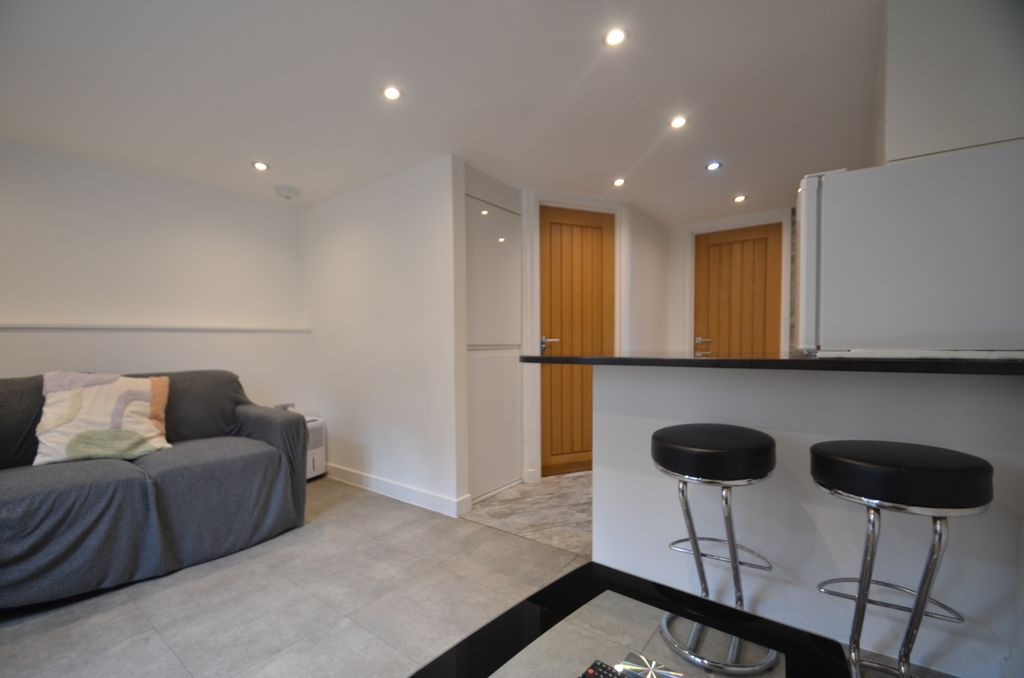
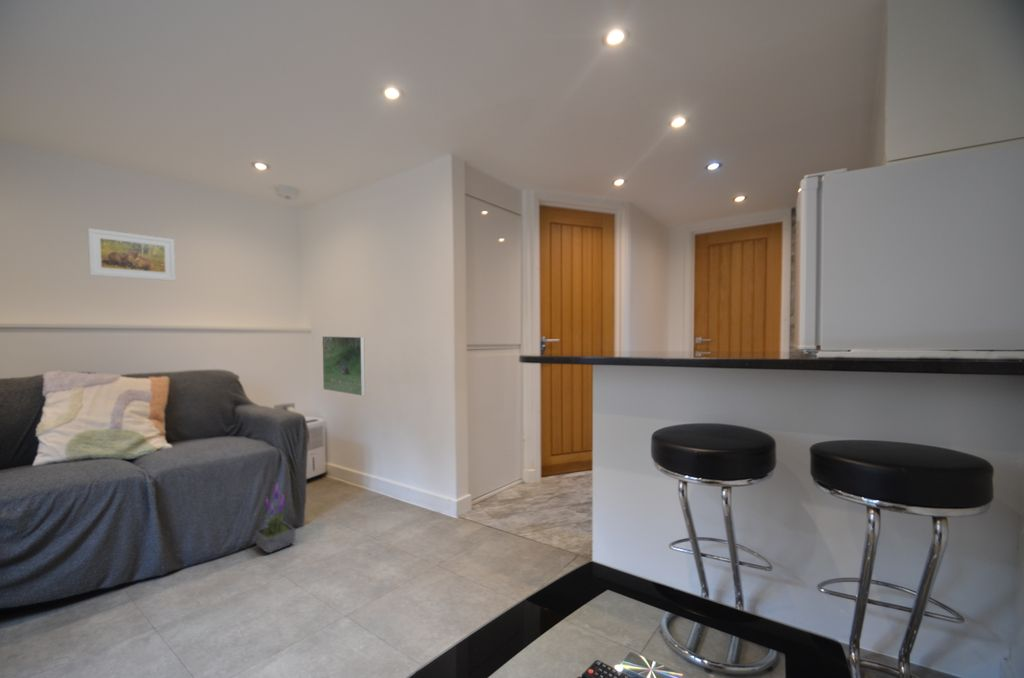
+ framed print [87,227,176,282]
+ potted plant [254,482,297,554]
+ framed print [321,335,366,397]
